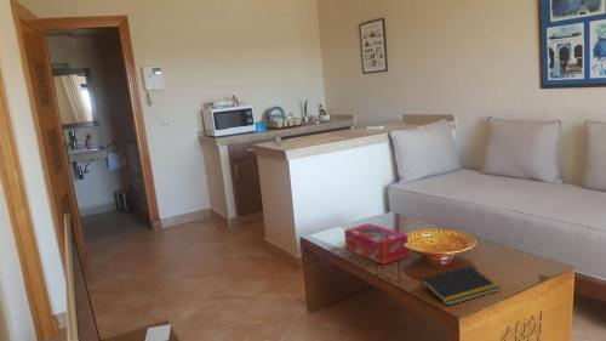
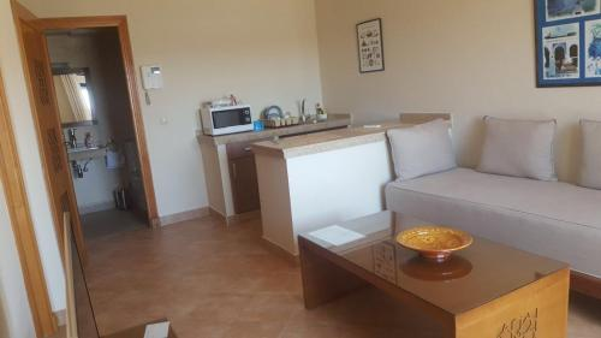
- notepad [419,265,501,307]
- tissue box [343,222,410,266]
